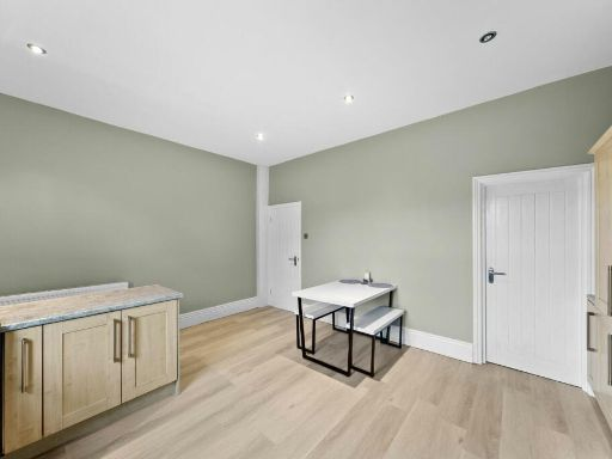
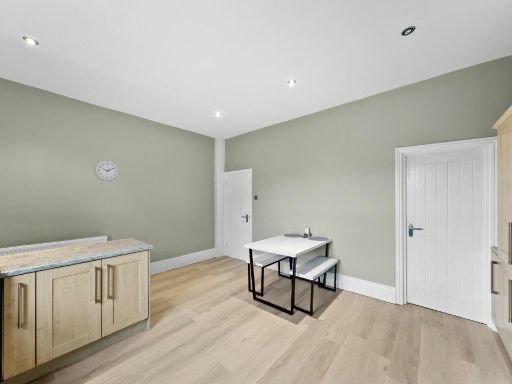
+ wall clock [94,160,120,182]
